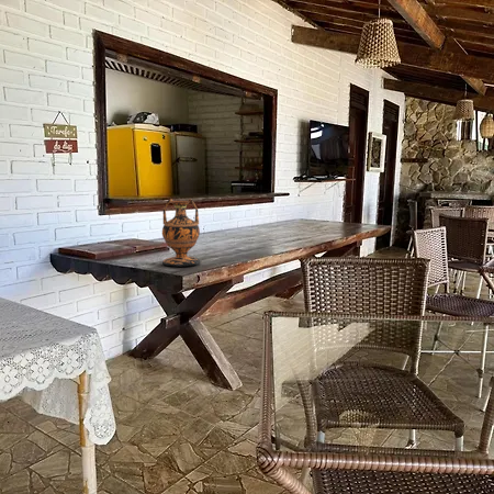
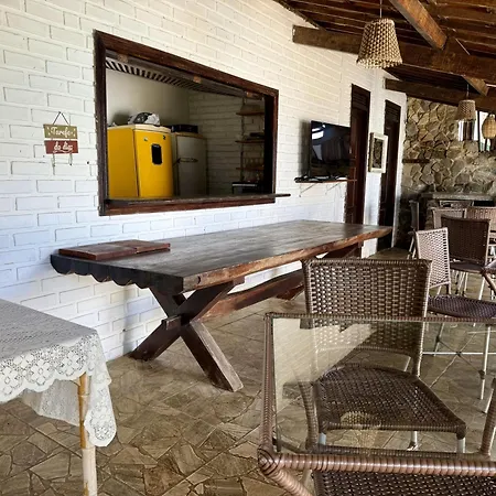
- vase [161,198,202,268]
